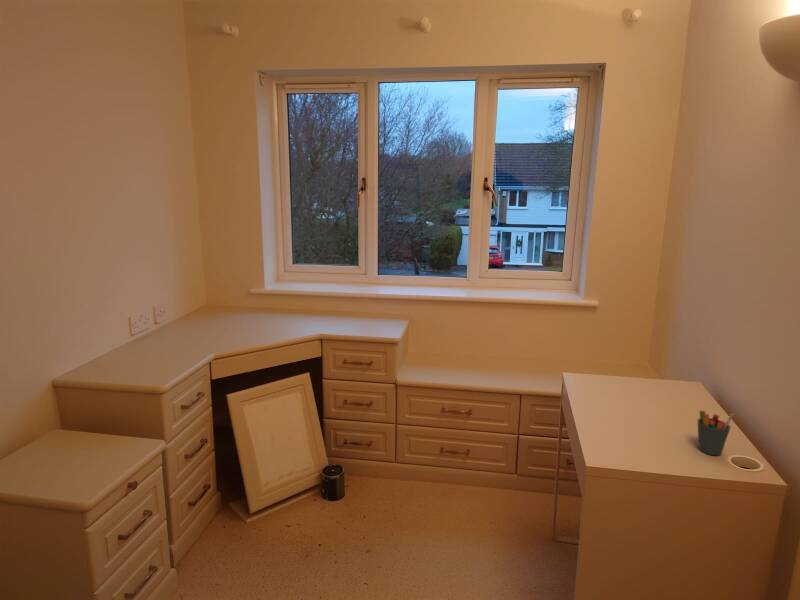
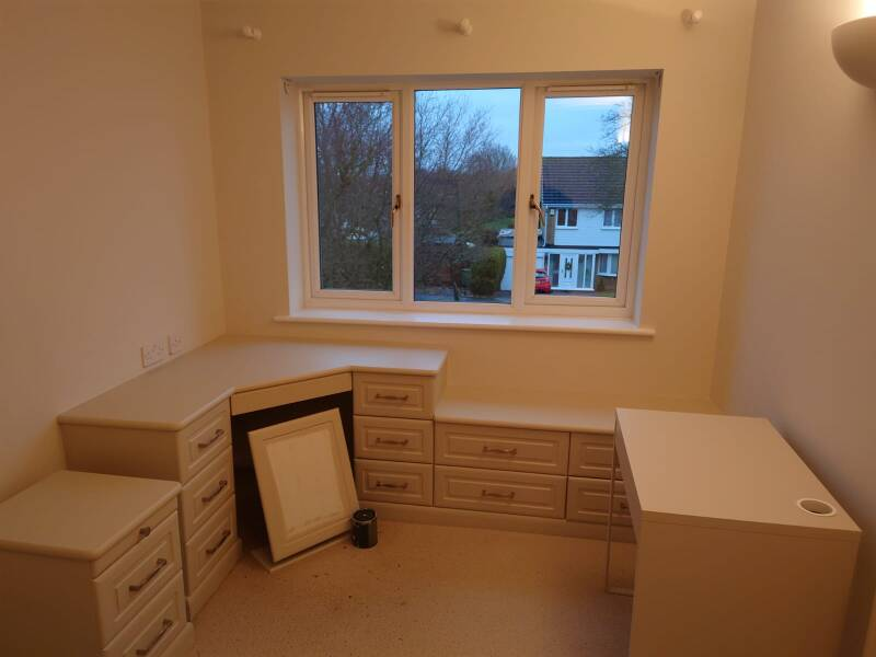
- pen holder [696,410,735,456]
